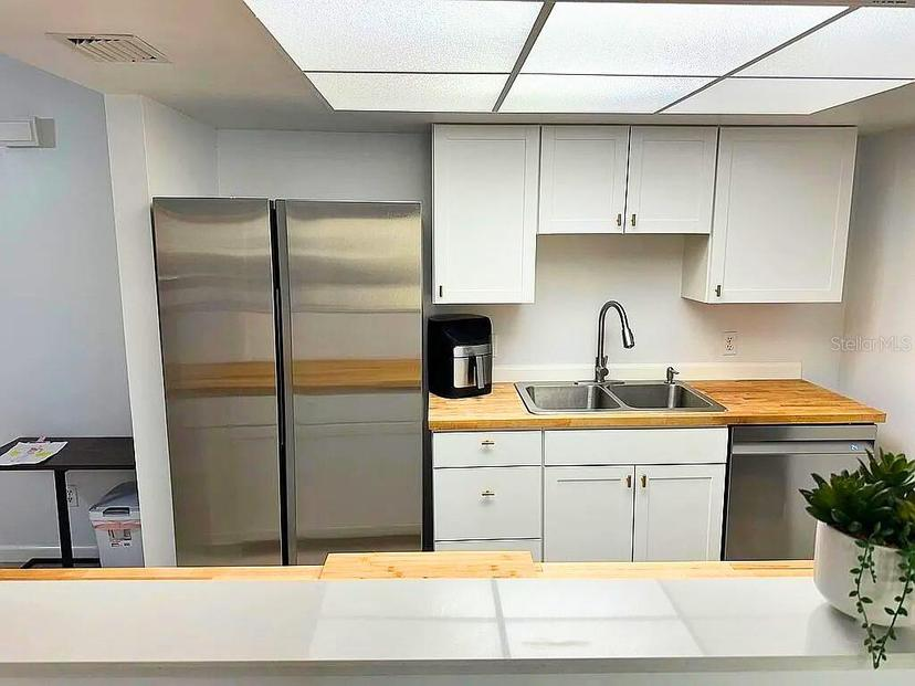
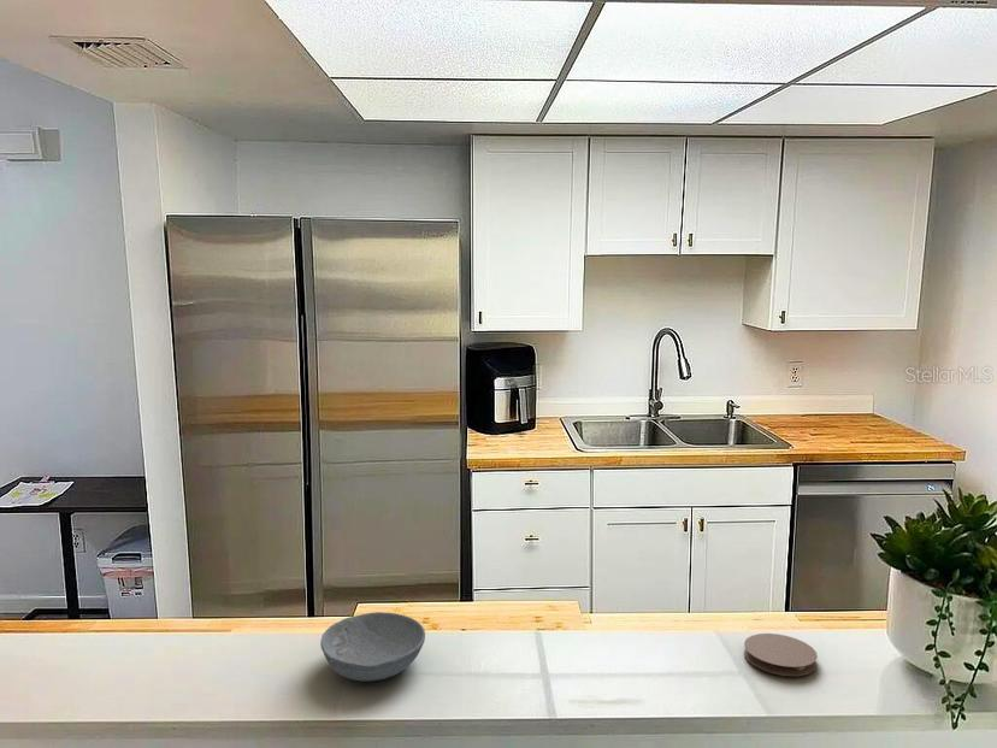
+ coaster [743,632,819,677]
+ bowl [319,611,426,682]
